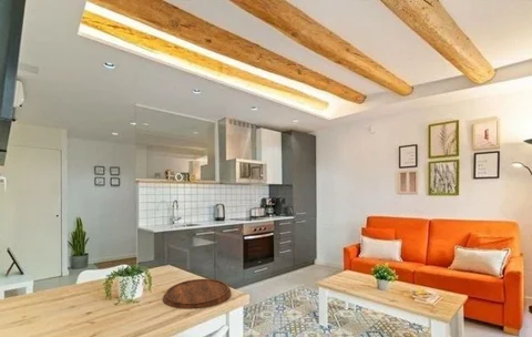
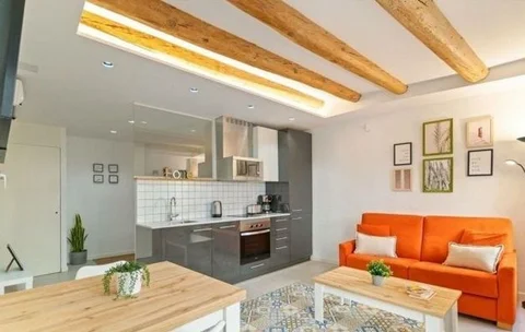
- cutting board [162,278,232,310]
